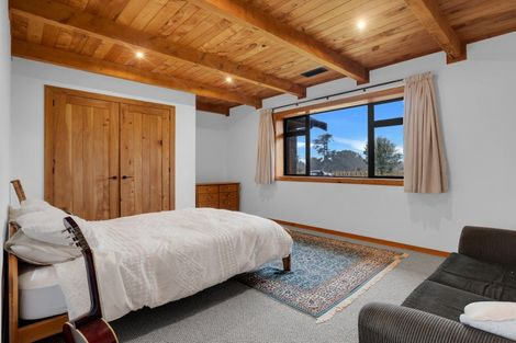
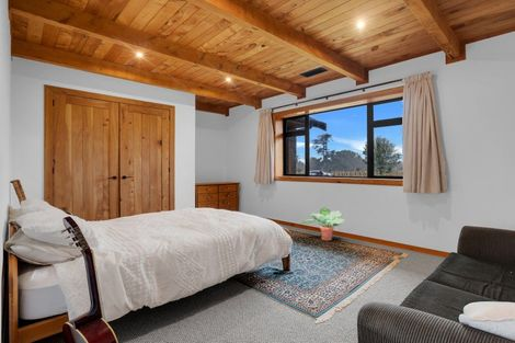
+ potted plant [298,206,345,241]
